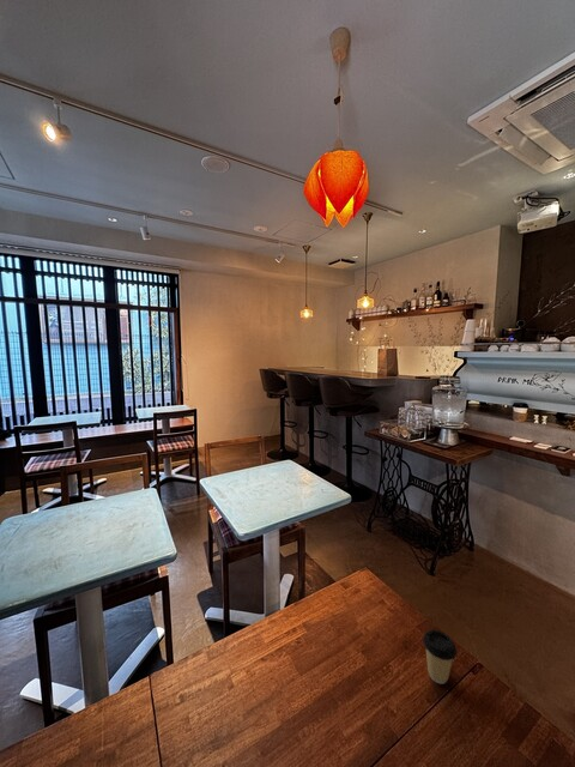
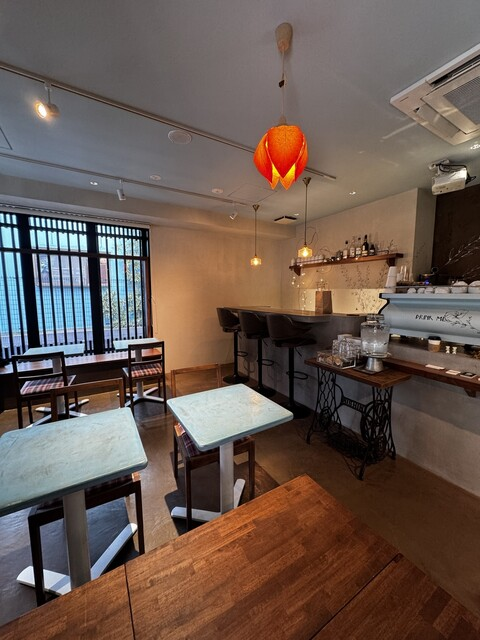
- coffee cup [422,629,458,686]
